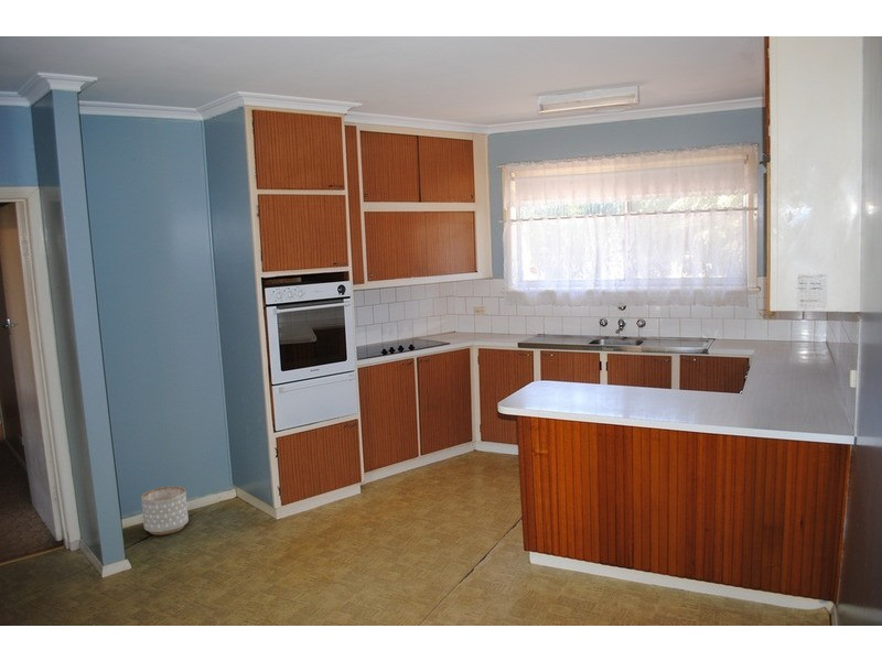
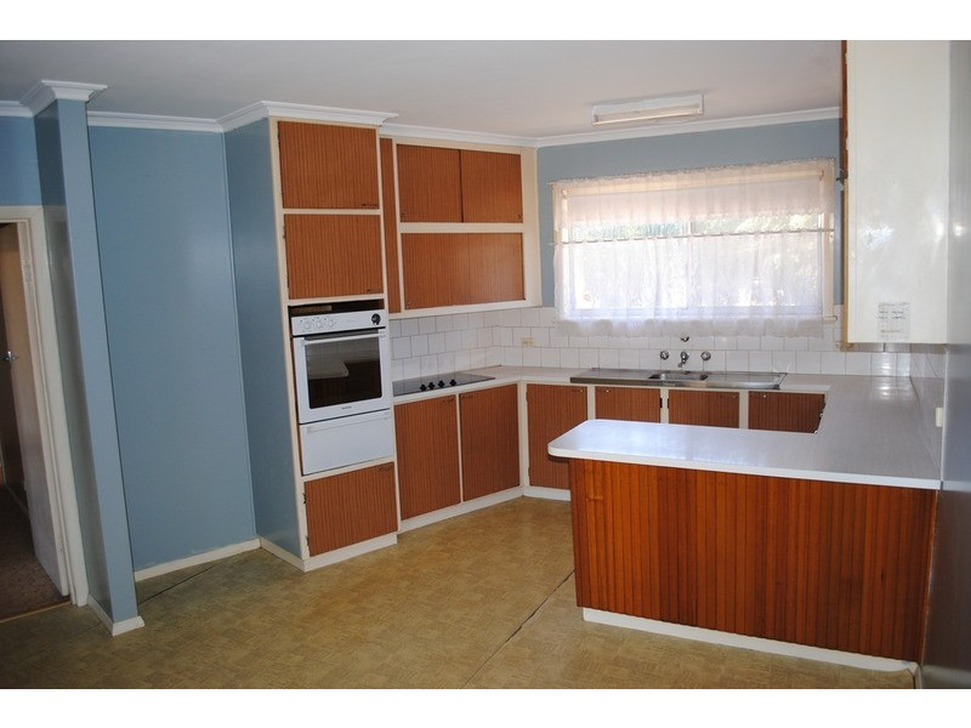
- planter [140,486,190,537]
